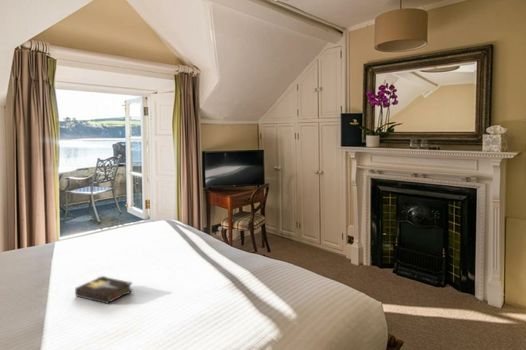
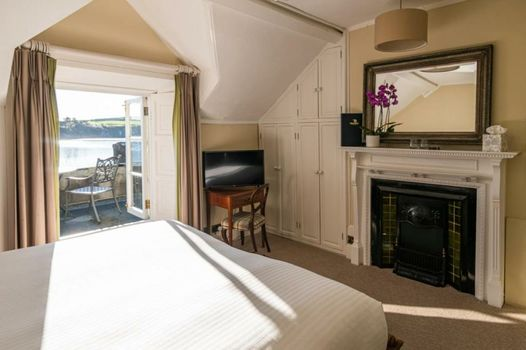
- hardback book [74,275,134,305]
